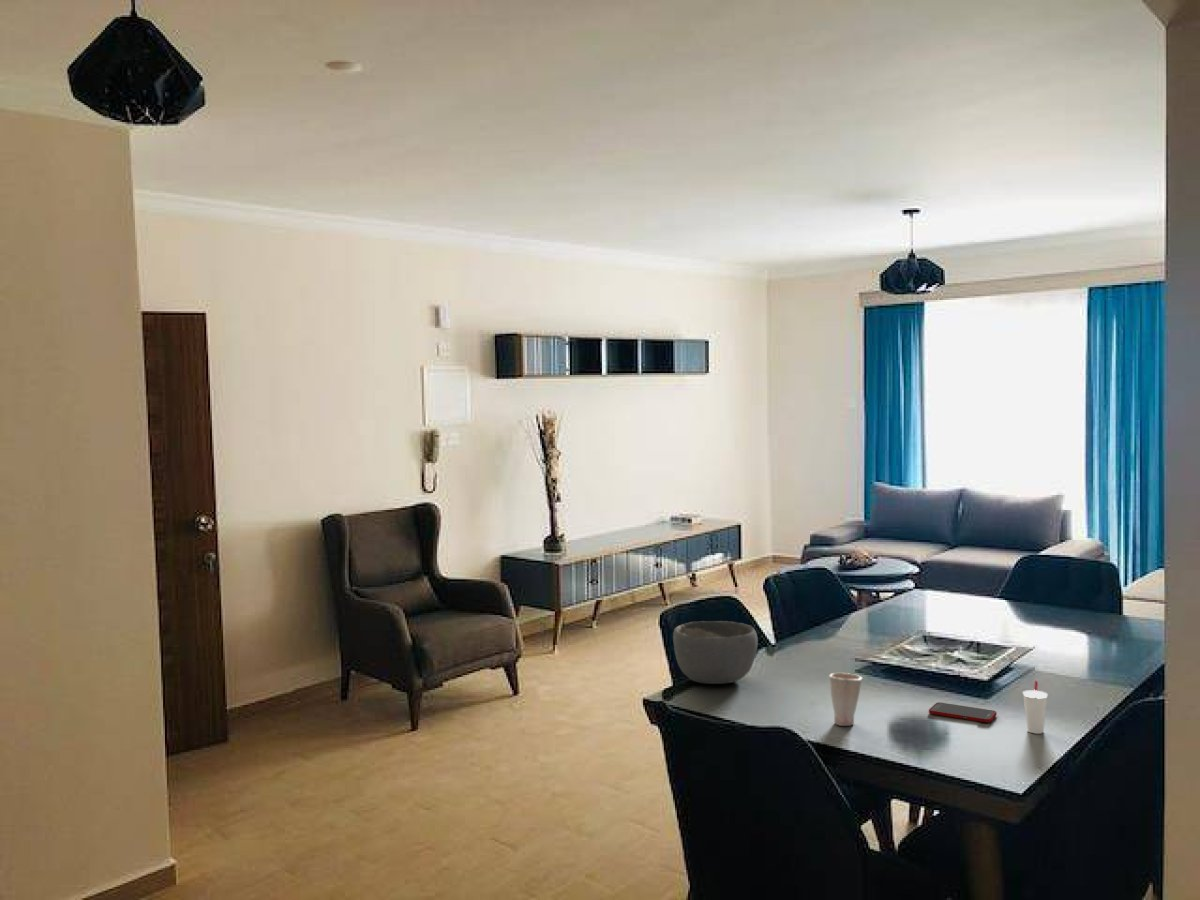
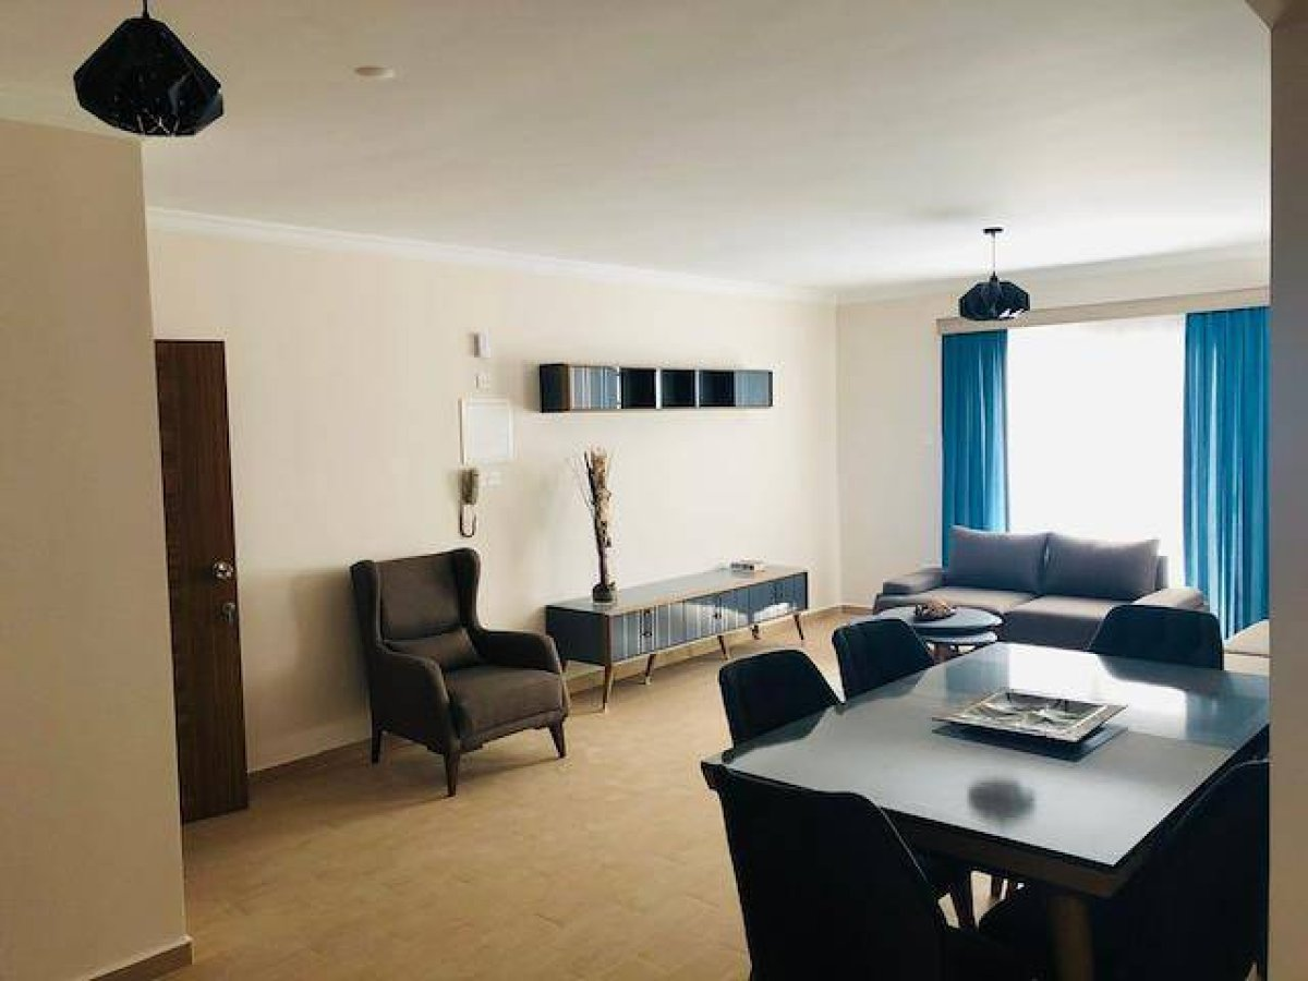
- cup [828,672,863,727]
- cell phone [928,701,998,724]
- cup [1022,679,1049,735]
- bowl [672,620,759,685]
